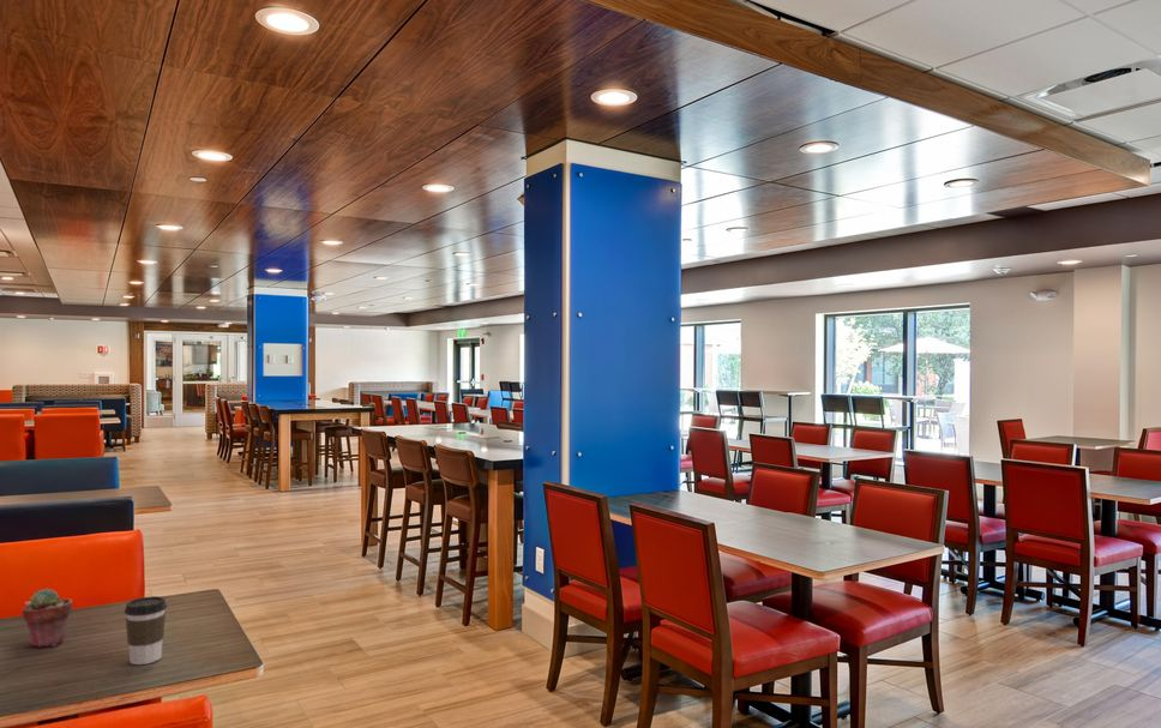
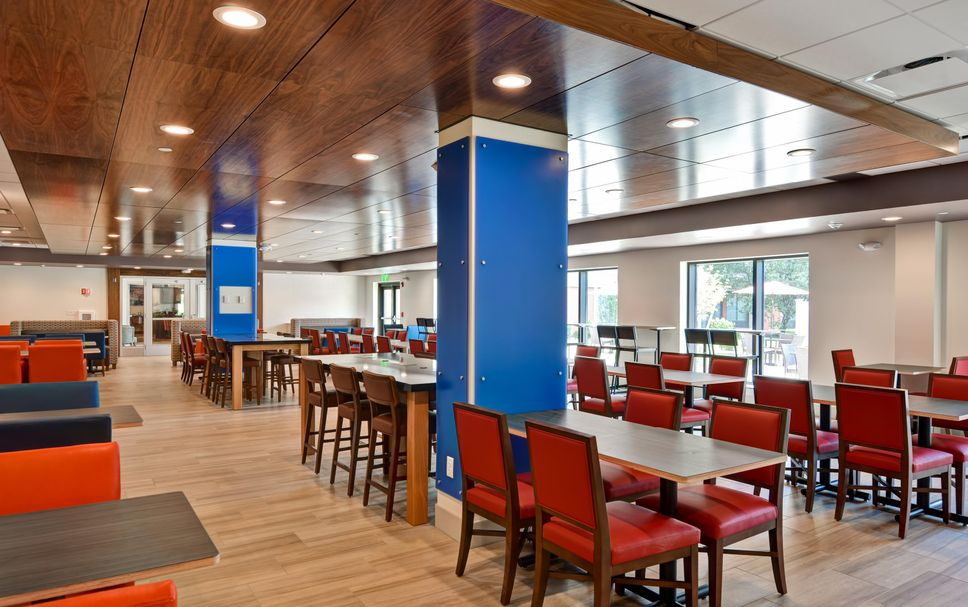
- potted succulent [20,588,73,649]
- coffee cup [124,595,168,666]
